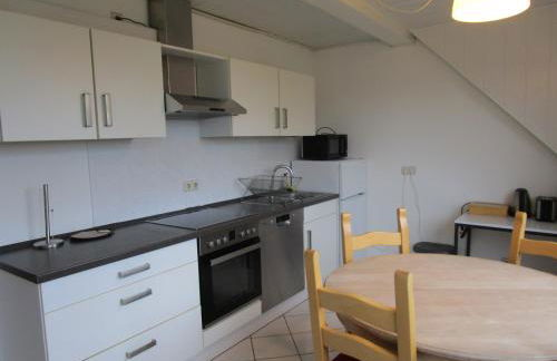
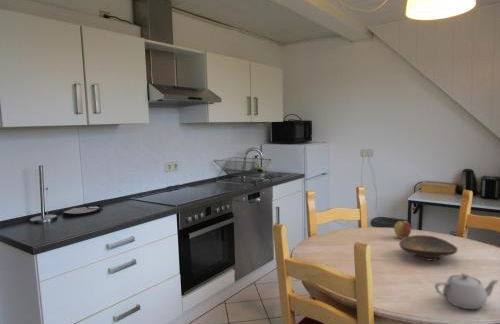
+ teapot [434,272,500,310]
+ apple [393,220,412,239]
+ decorative bowl [398,234,459,262]
